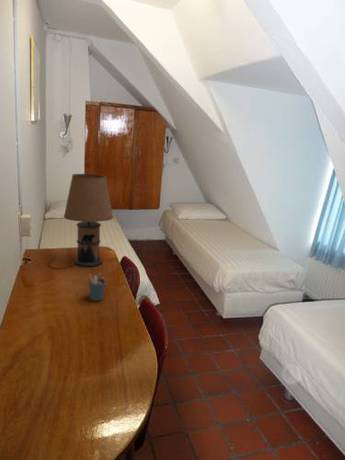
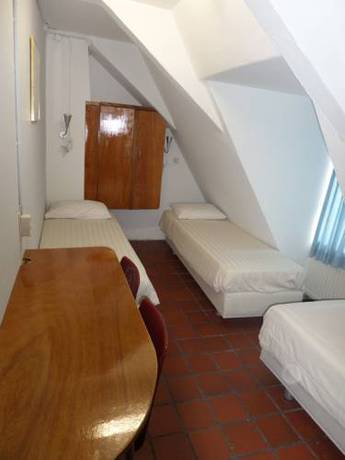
- pen holder [87,273,107,302]
- table lamp [47,173,114,270]
